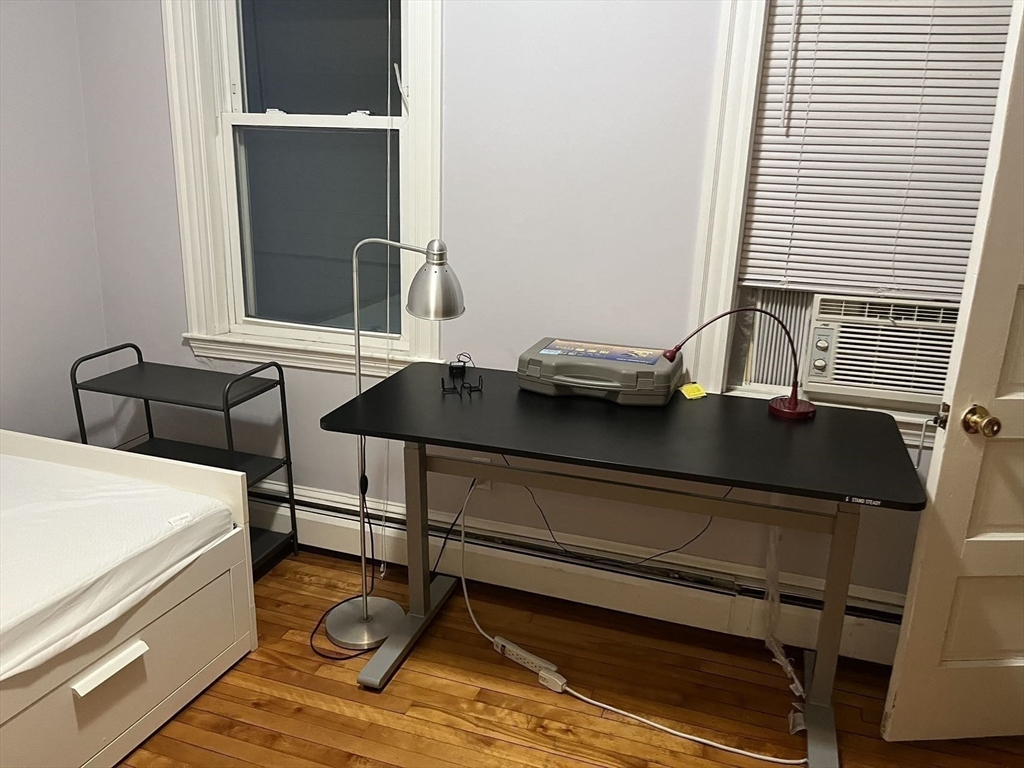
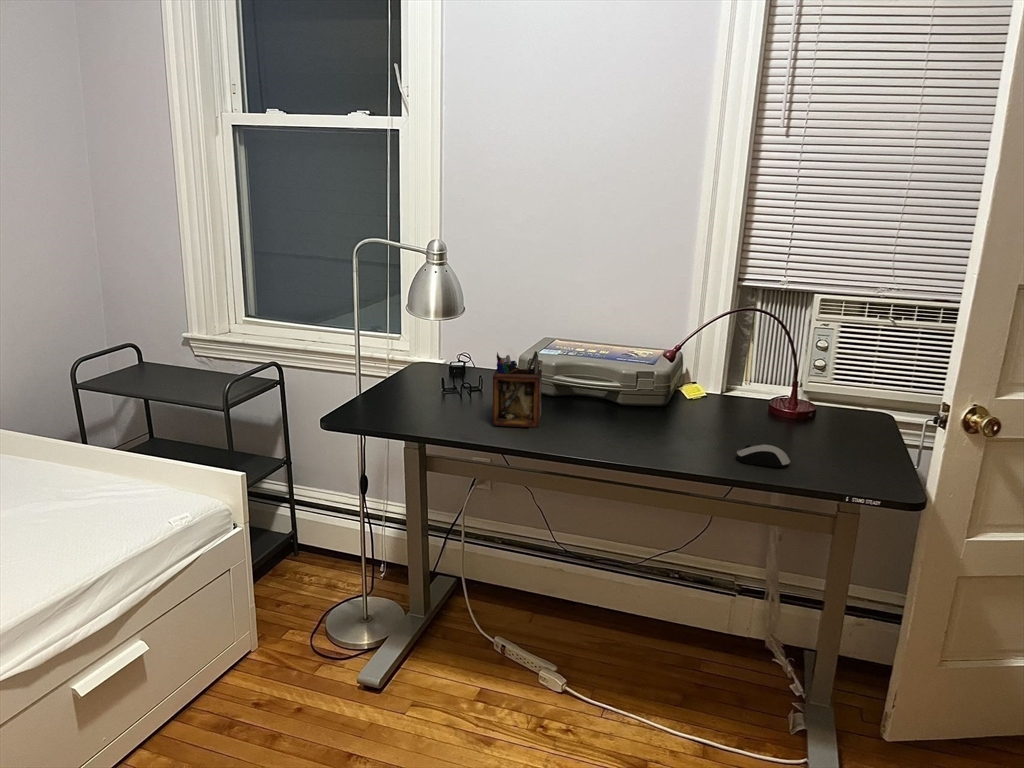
+ desk organizer [492,350,543,429]
+ computer mouse [736,443,791,469]
